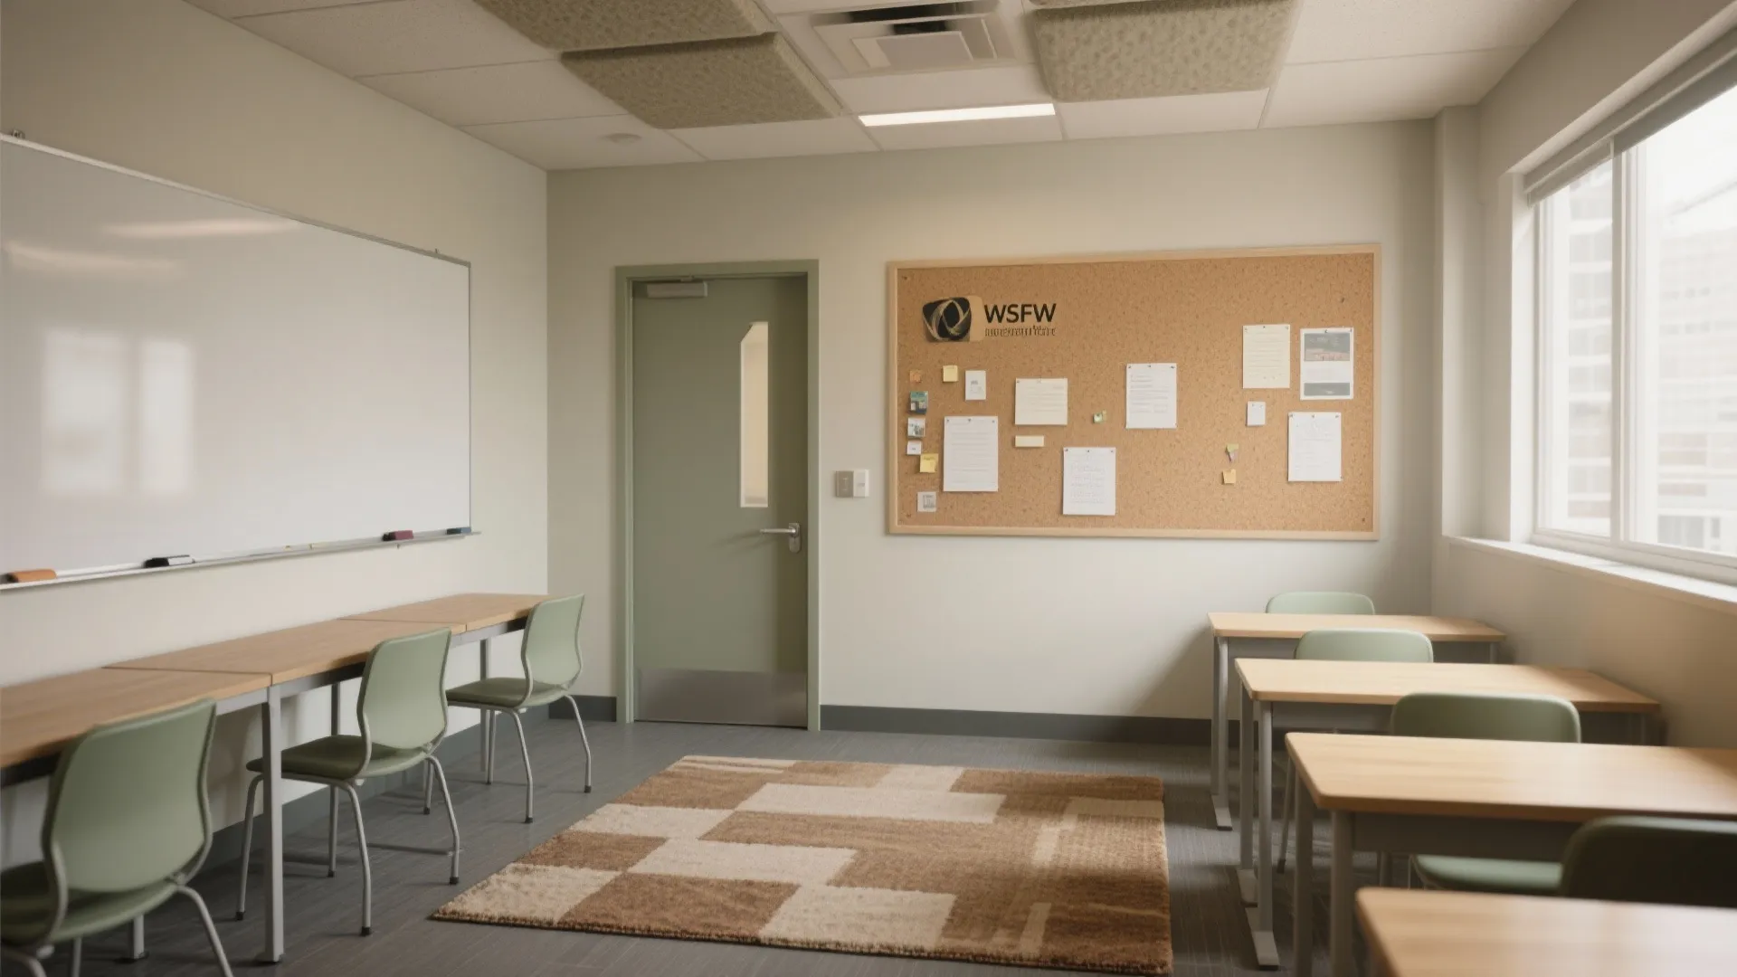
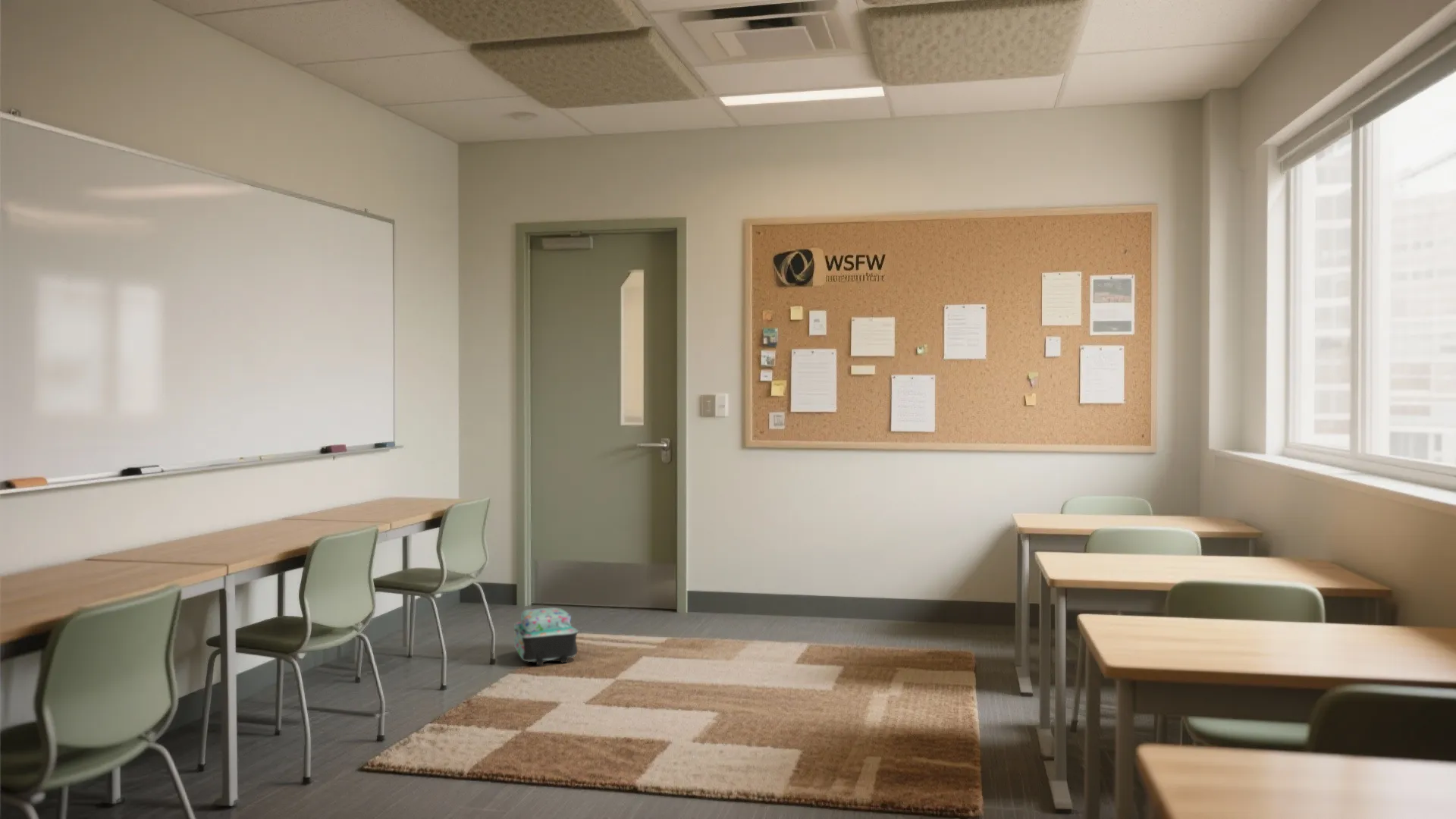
+ backpack [513,607,579,666]
